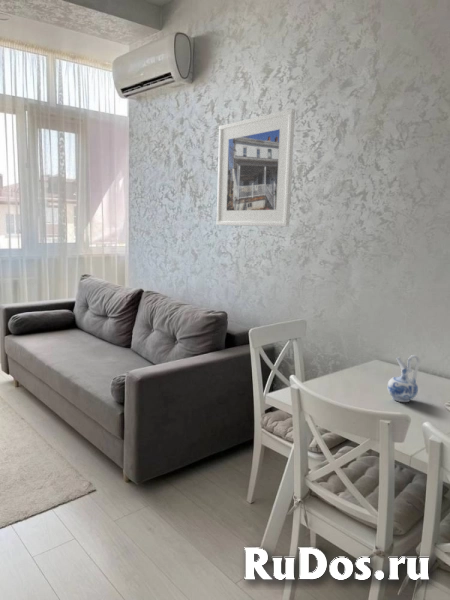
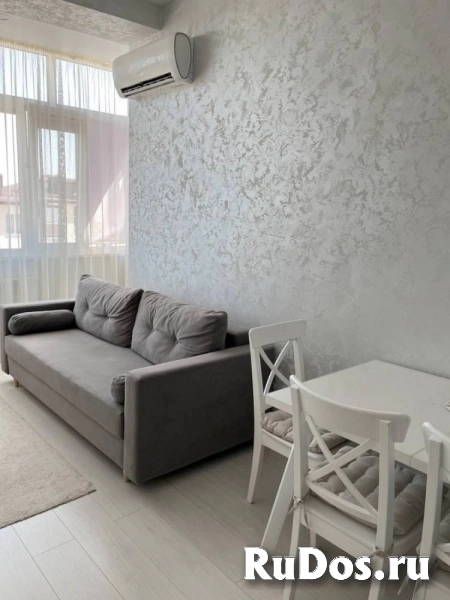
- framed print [216,108,296,228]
- ceramic pitcher [387,354,421,403]
